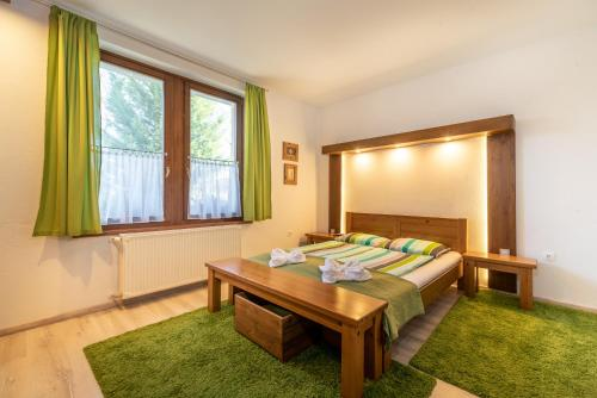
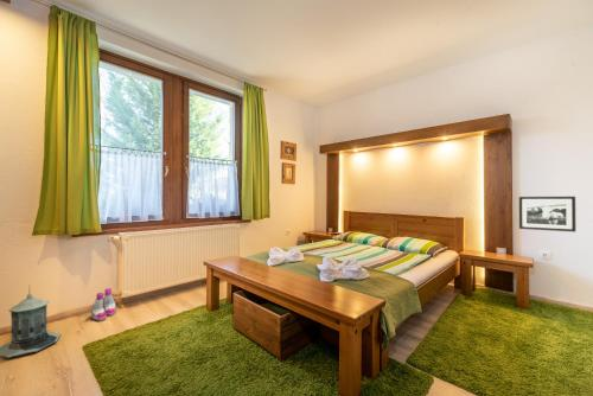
+ boots [90,287,117,321]
+ lantern [0,286,62,360]
+ picture frame [518,196,576,234]
